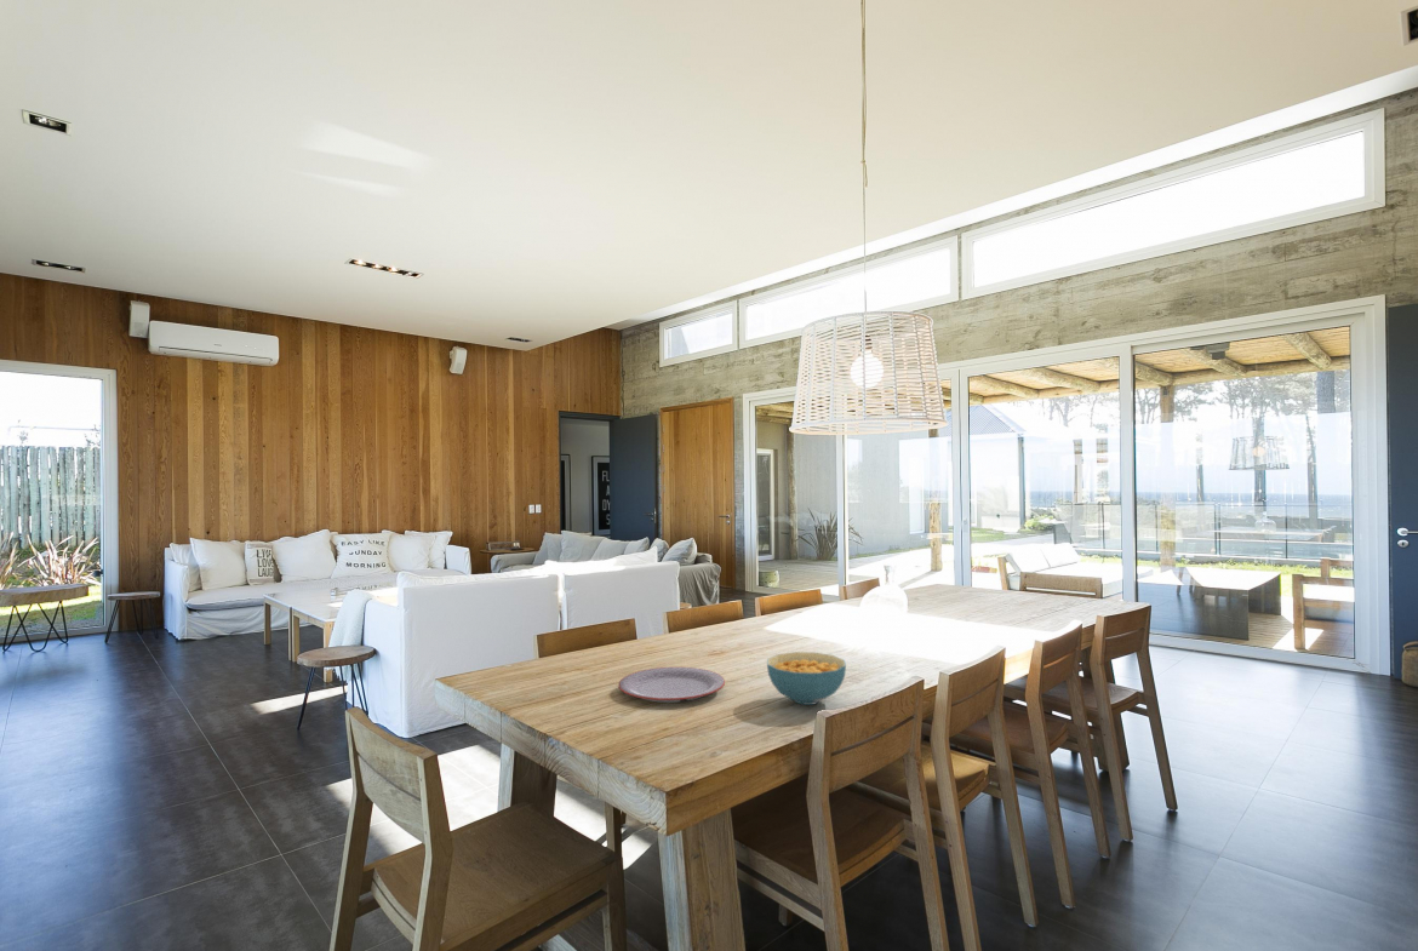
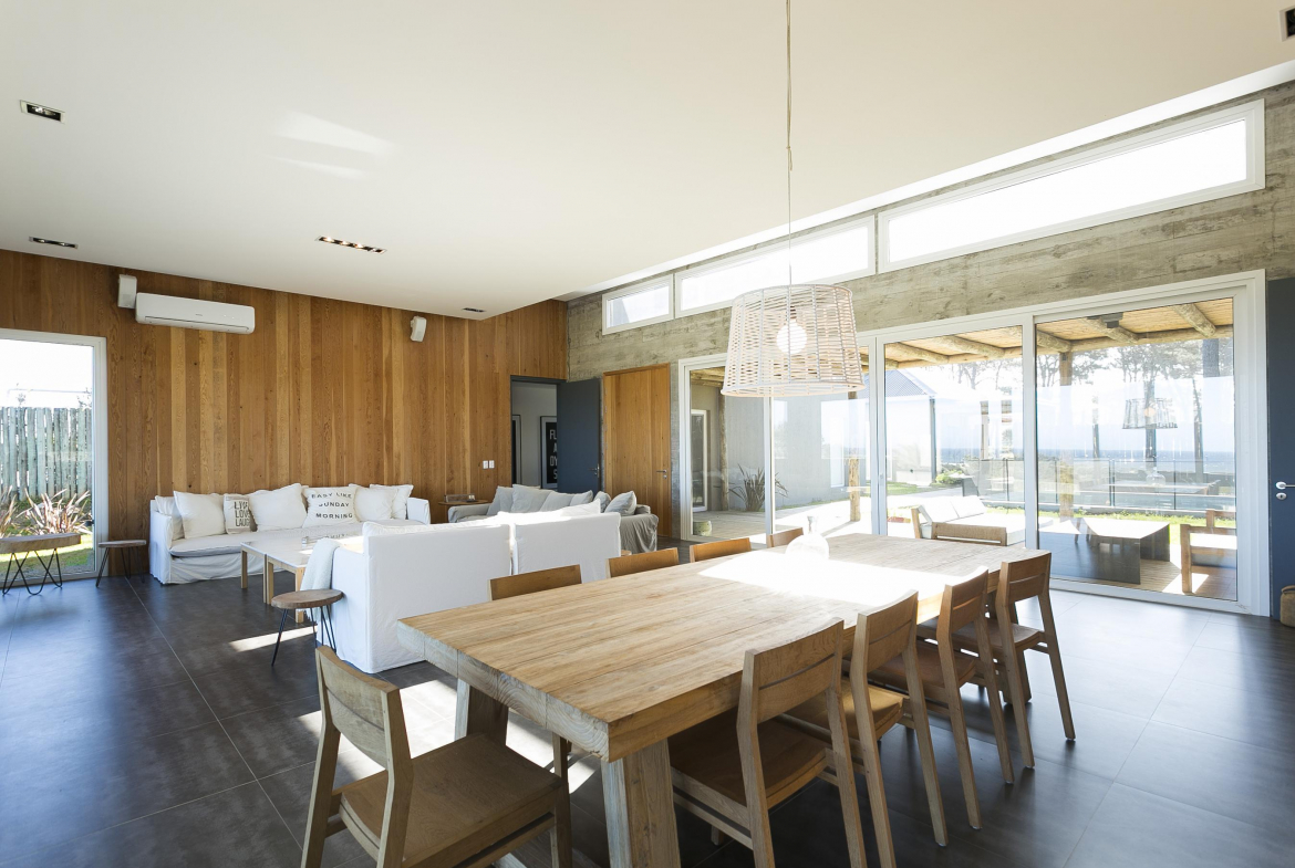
- cereal bowl [766,651,847,706]
- plate [618,666,726,704]
